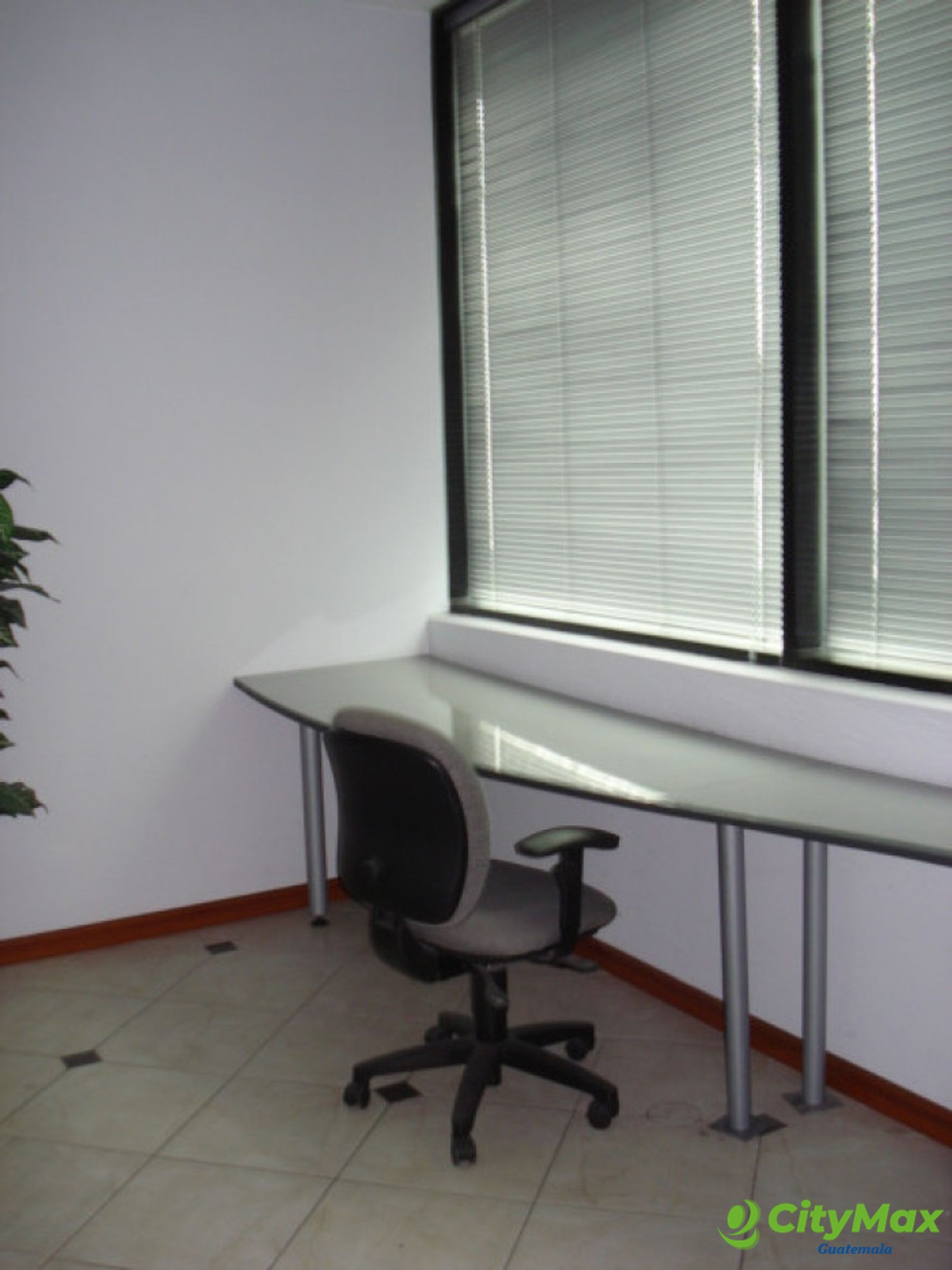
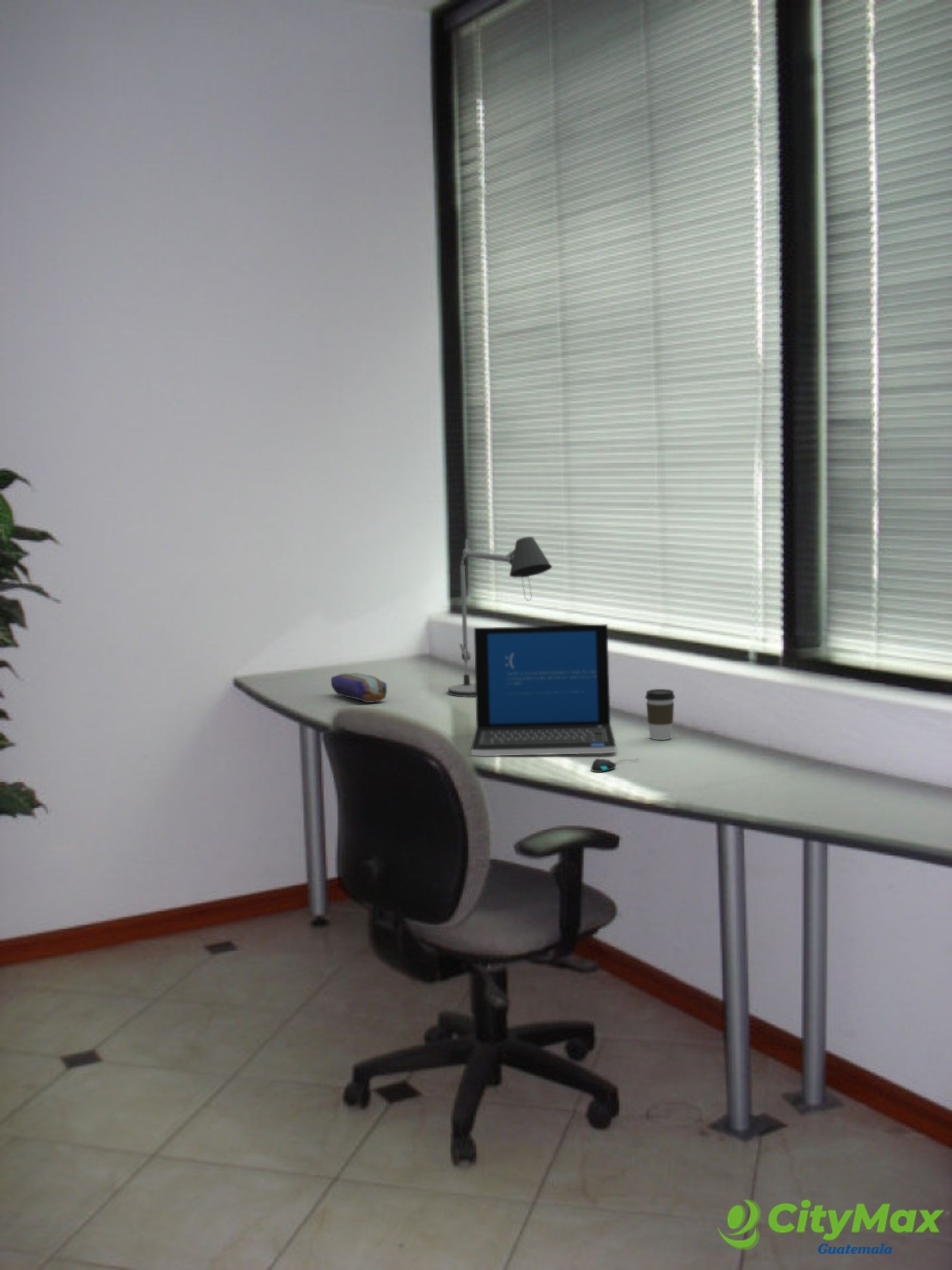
+ desk lamp [447,536,553,698]
+ coffee cup [645,688,675,741]
+ mouse [590,758,640,773]
+ laptop [471,623,617,757]
+ pencil case [330,672,387,703]
